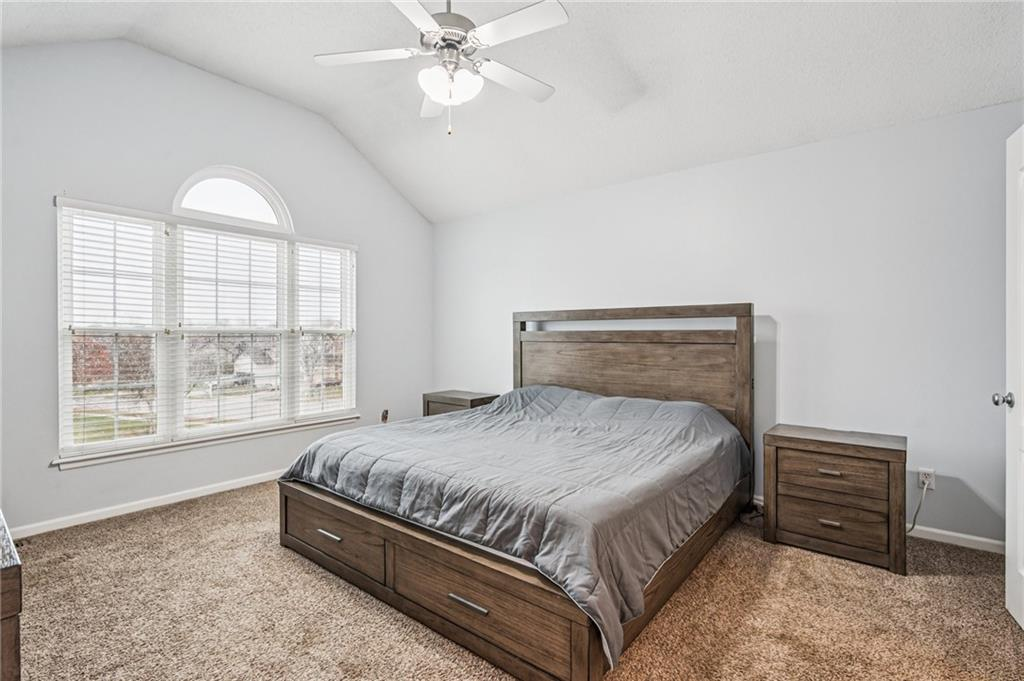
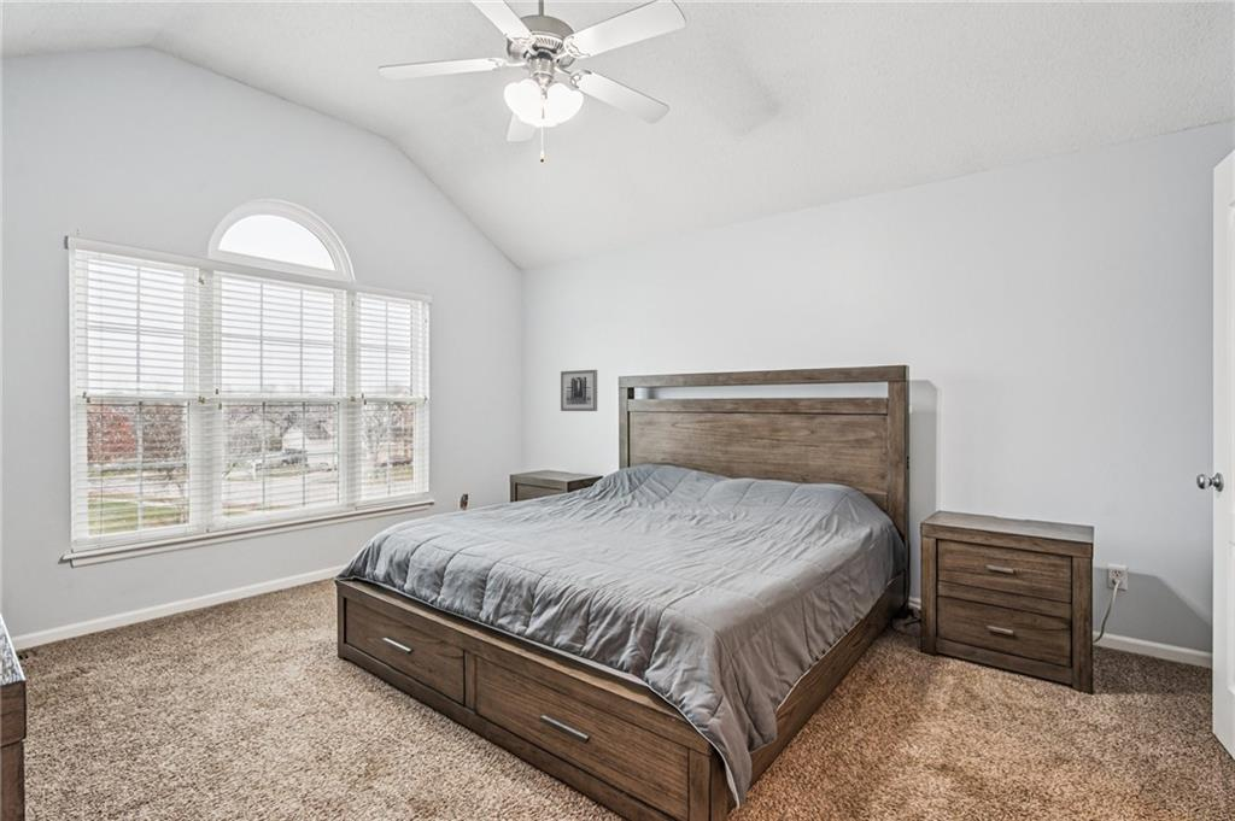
+ wall art [560,369,598,412]
